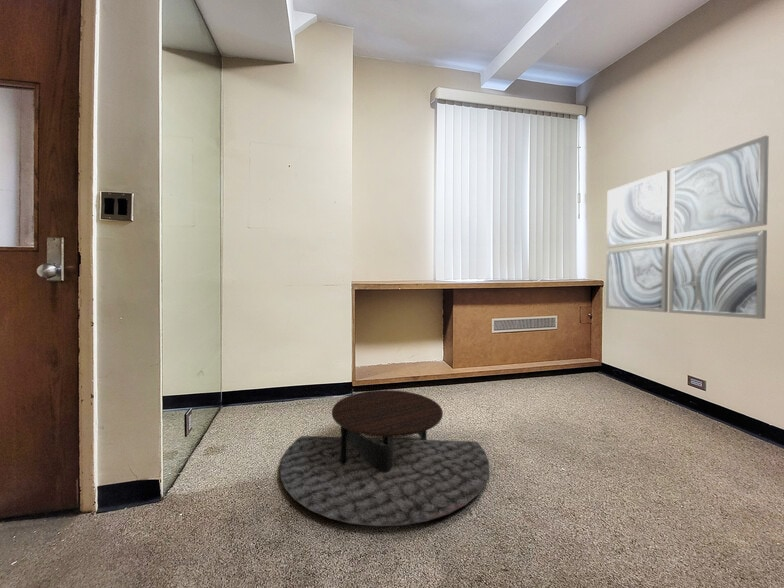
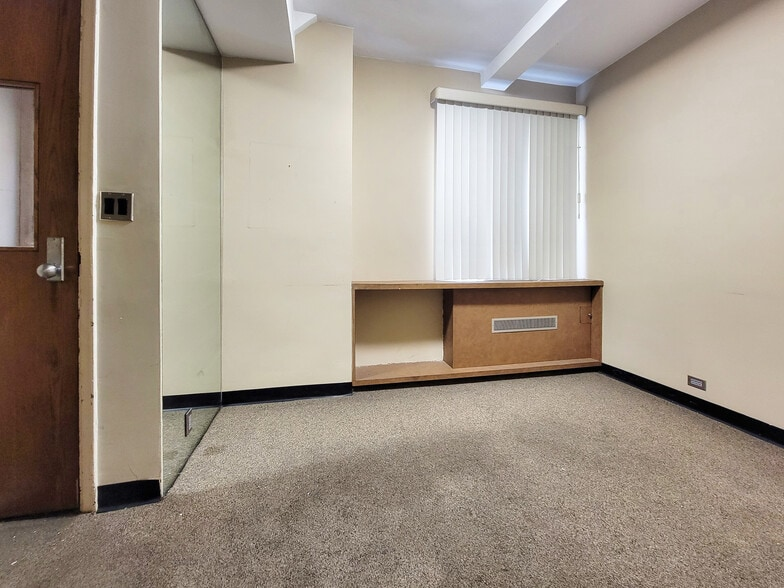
- wall art [605,134,770,320]
- coffee table [279,389,490,527]
